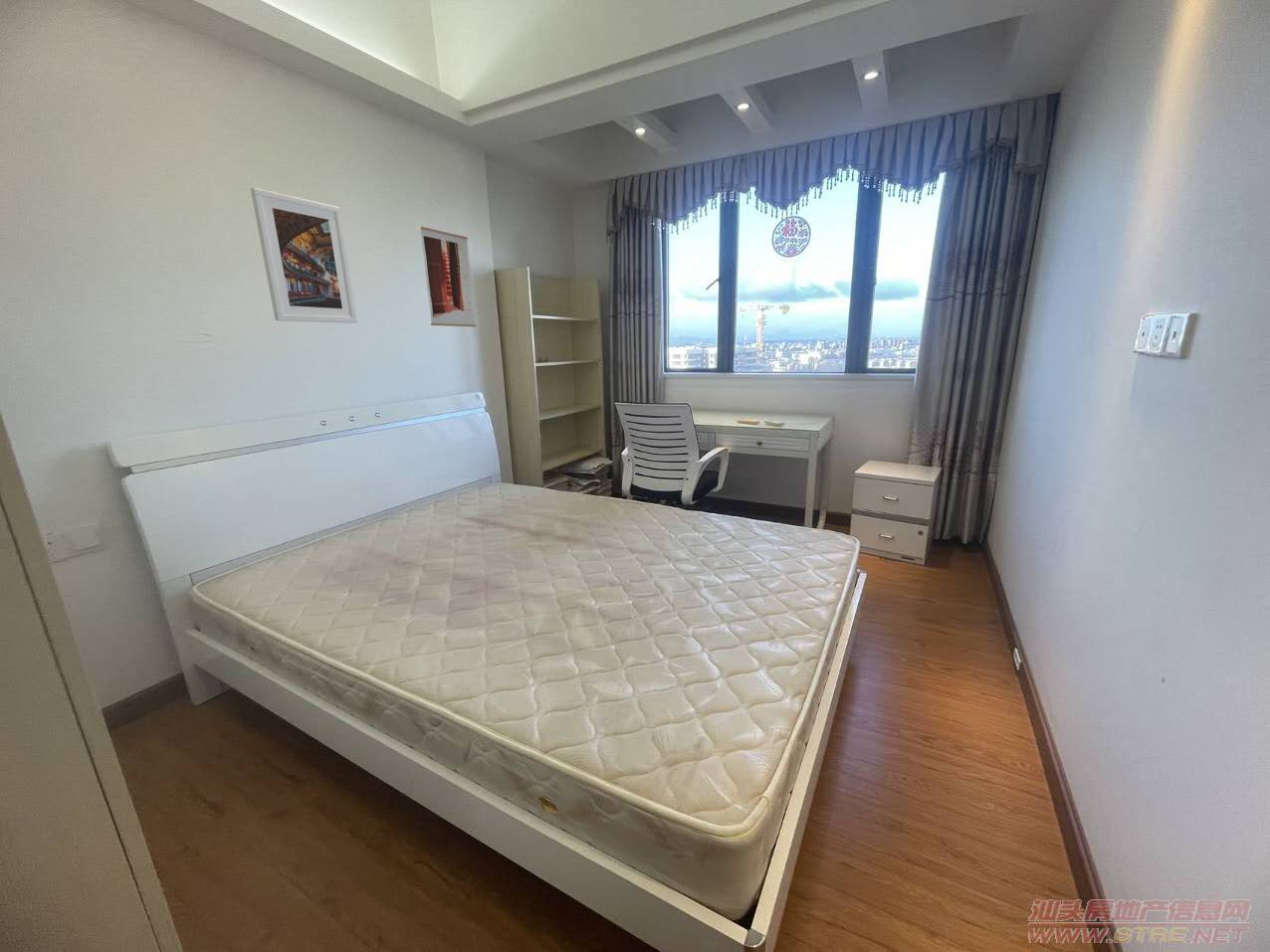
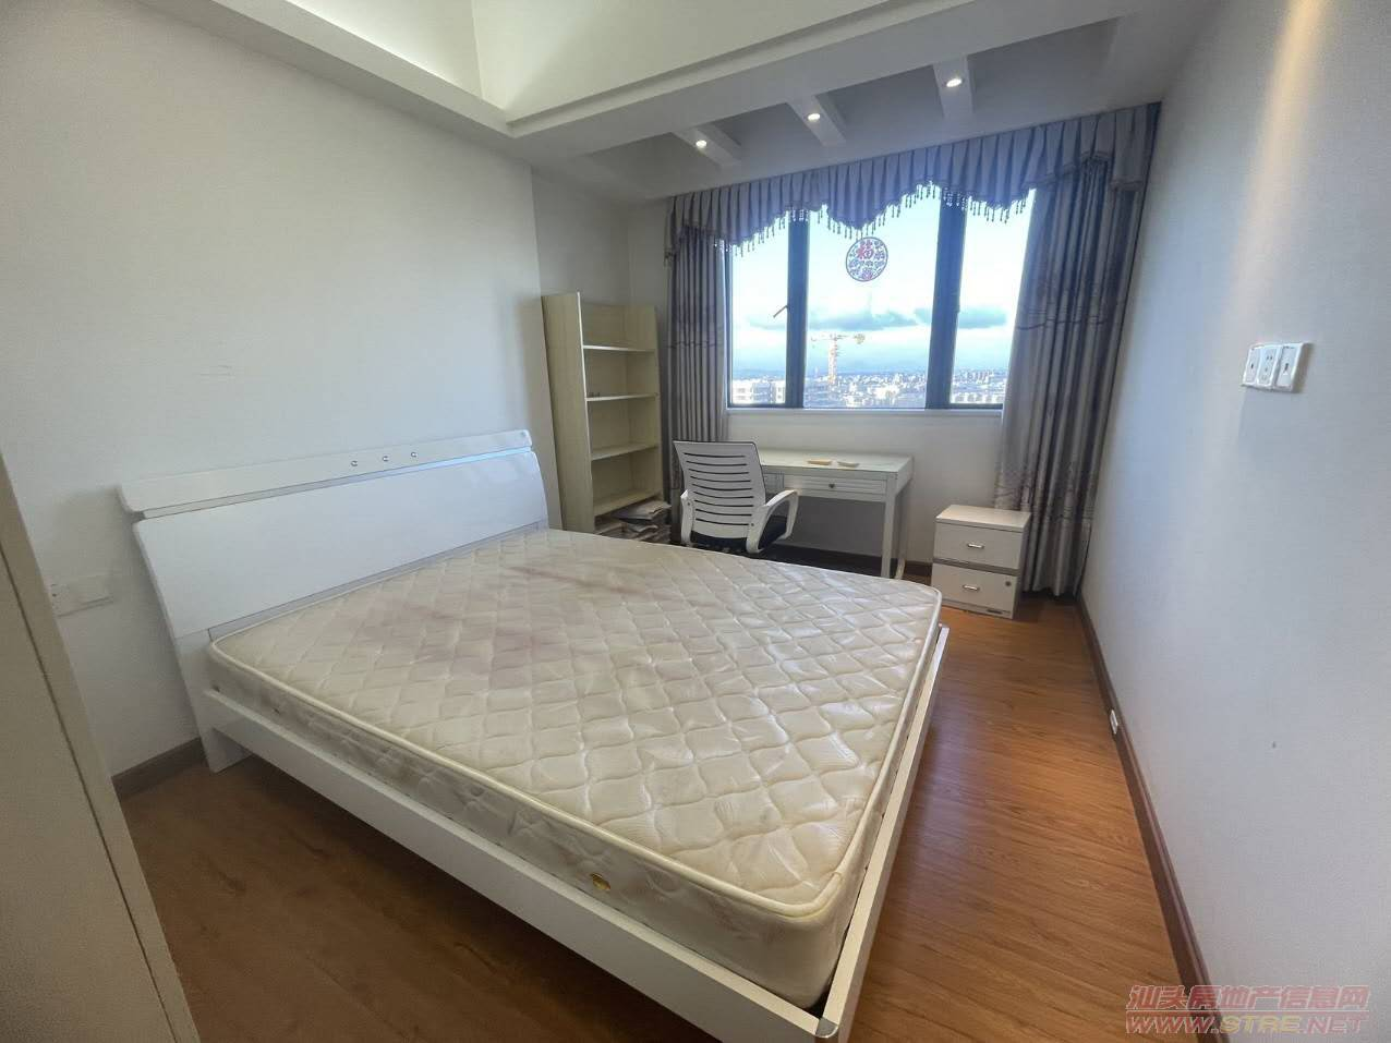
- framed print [250,187,358,324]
- wall art [419,226,477,327]
